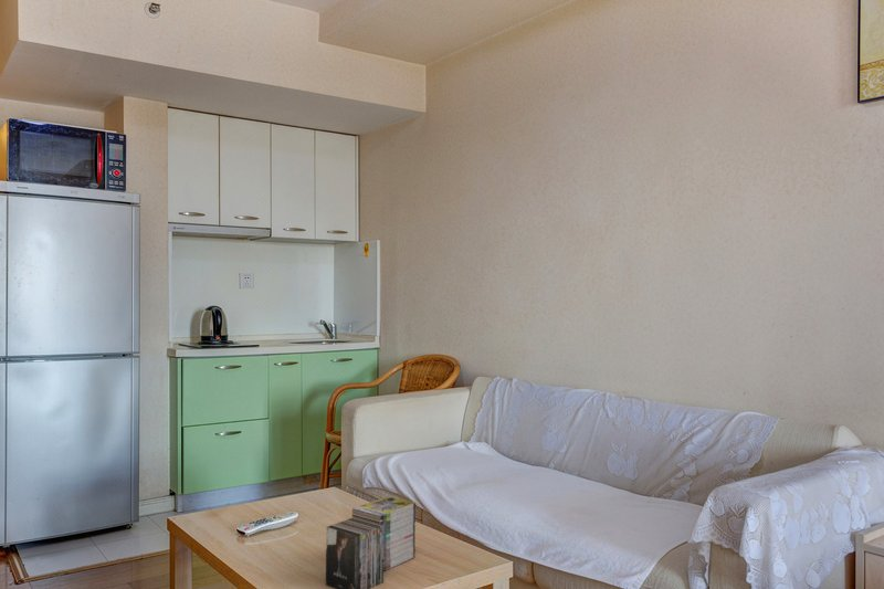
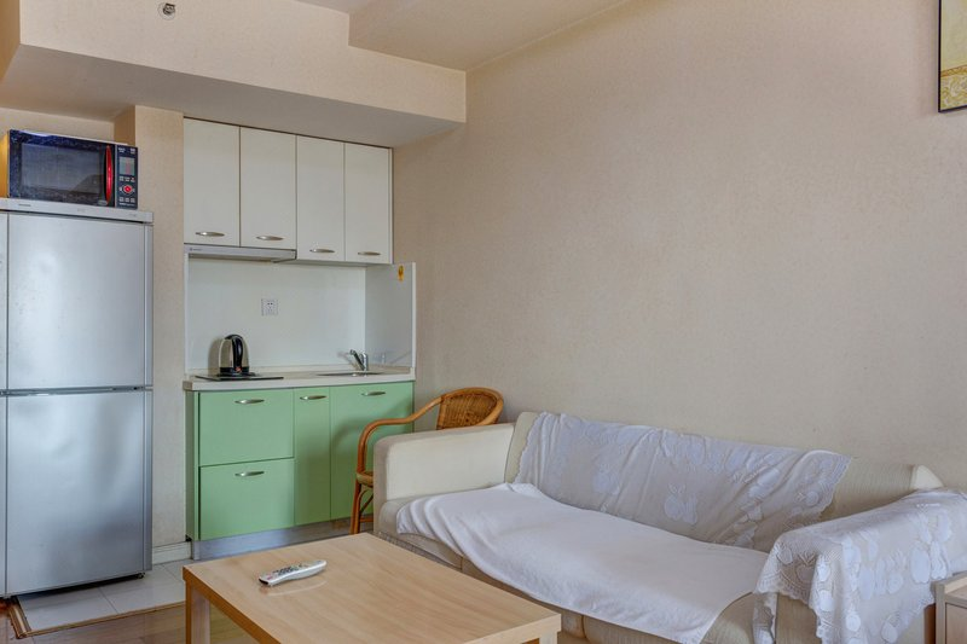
- magazine [325,495,417,589]
